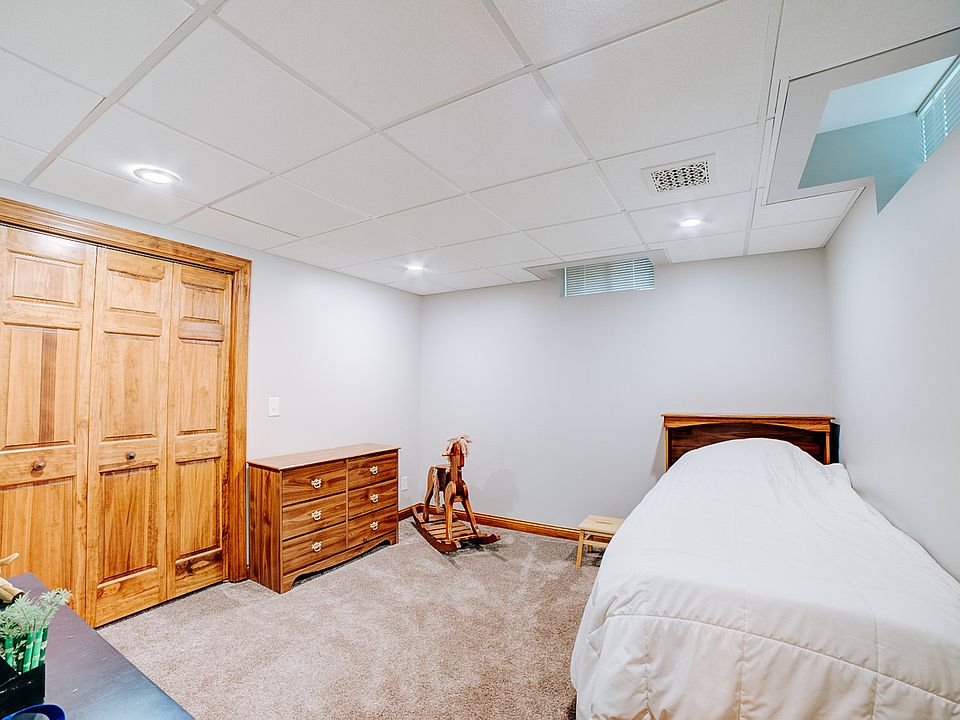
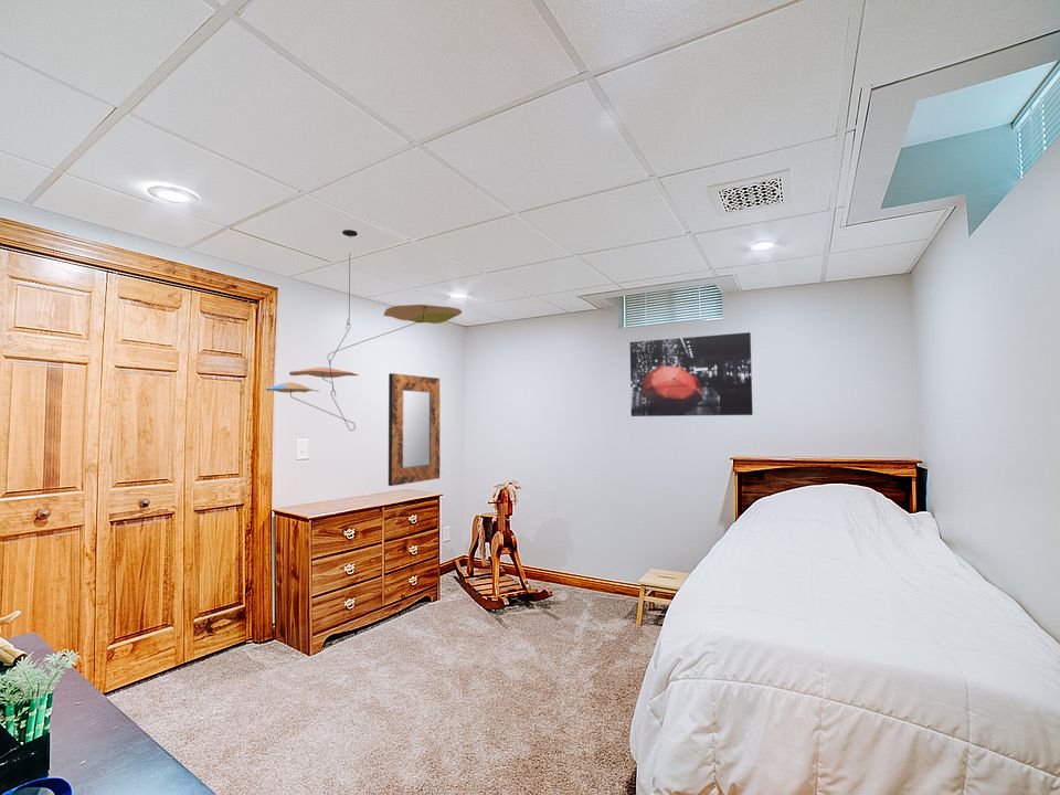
+ wall art [629,331,754,417]
+ home mirror [388,372,441,487]
+ ceiling mobile [265,229,463,432]
